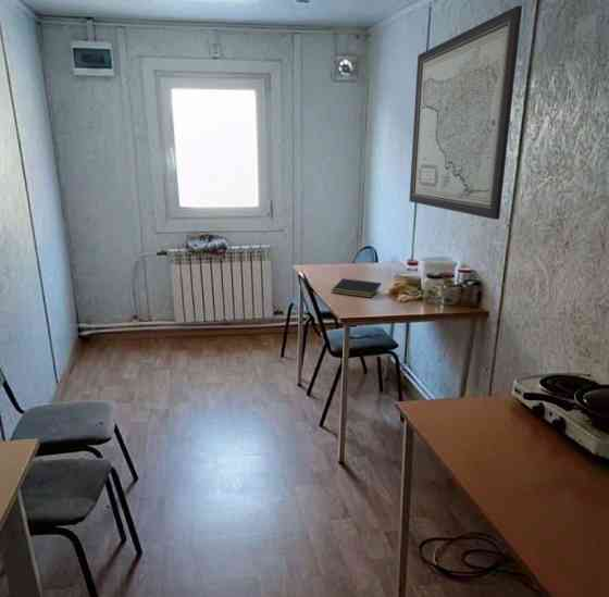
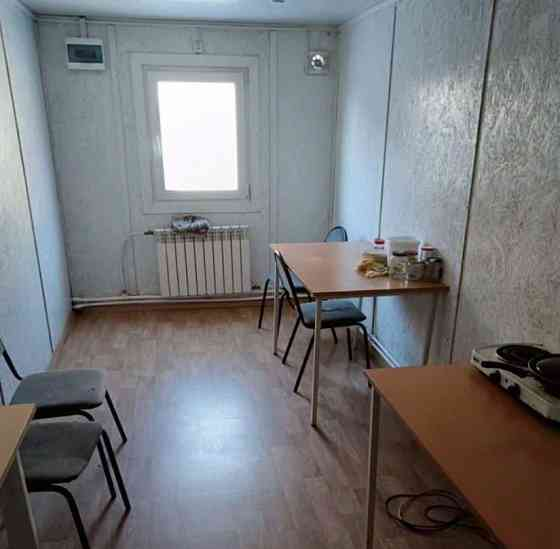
- notepad [331,277,382,299]
- wall art [408,4,523,221]
